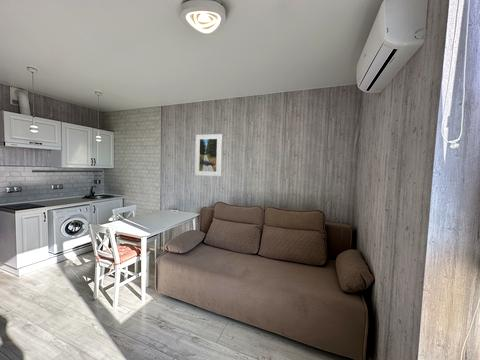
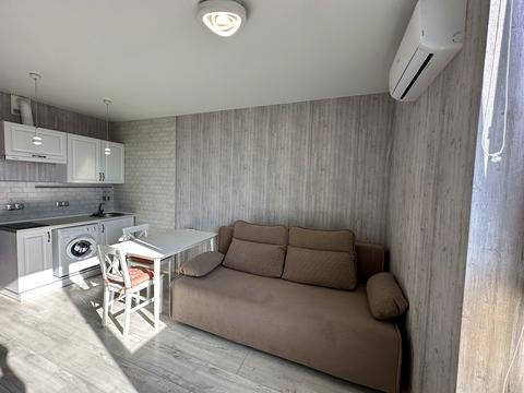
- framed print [194,133,223,177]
